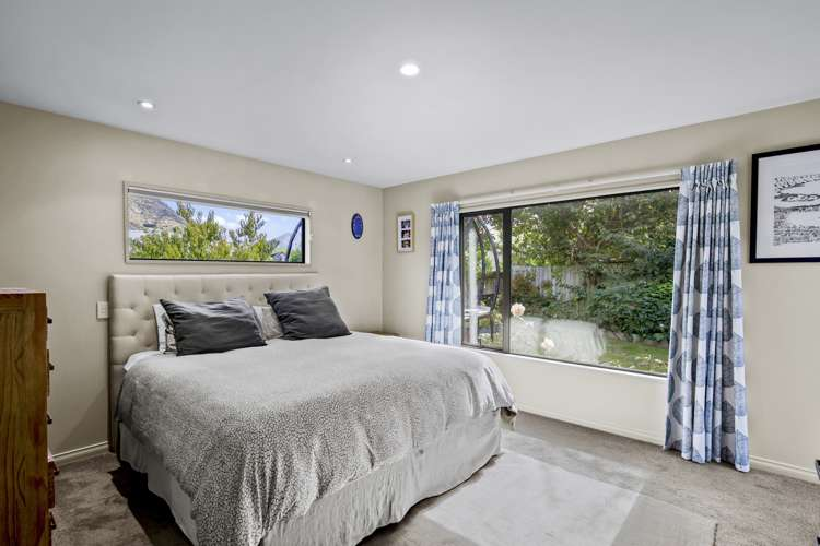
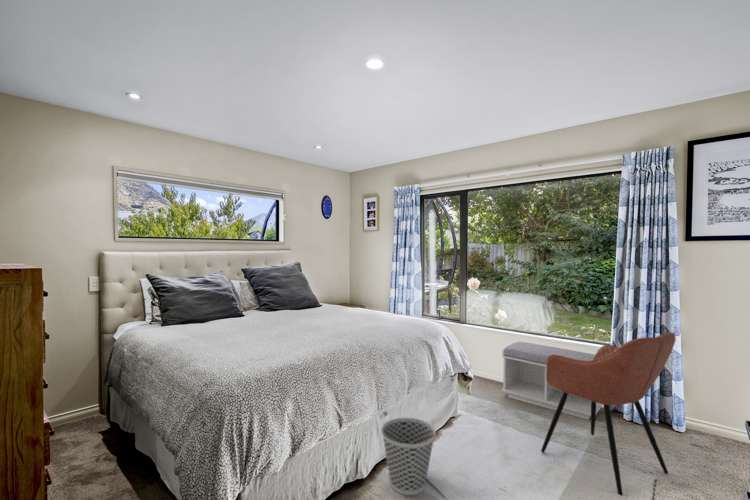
+ armchair [540,332,677,496]
+ bench [501,340,603,420]
+ wastebasket [380,417,437,496]
